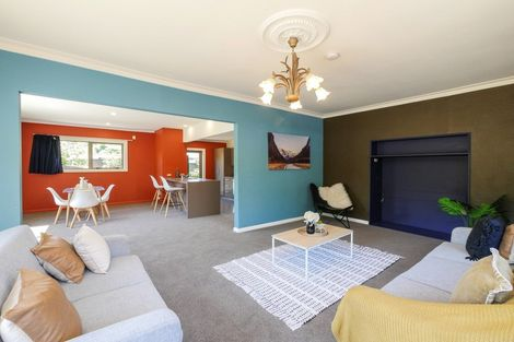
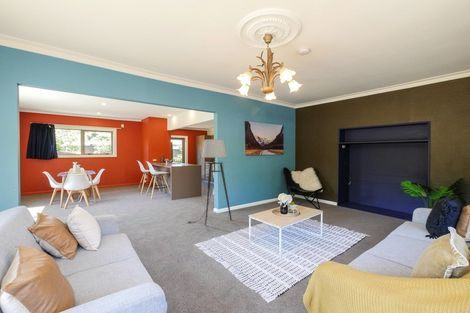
+ floor lamp [187,138,233,227]
